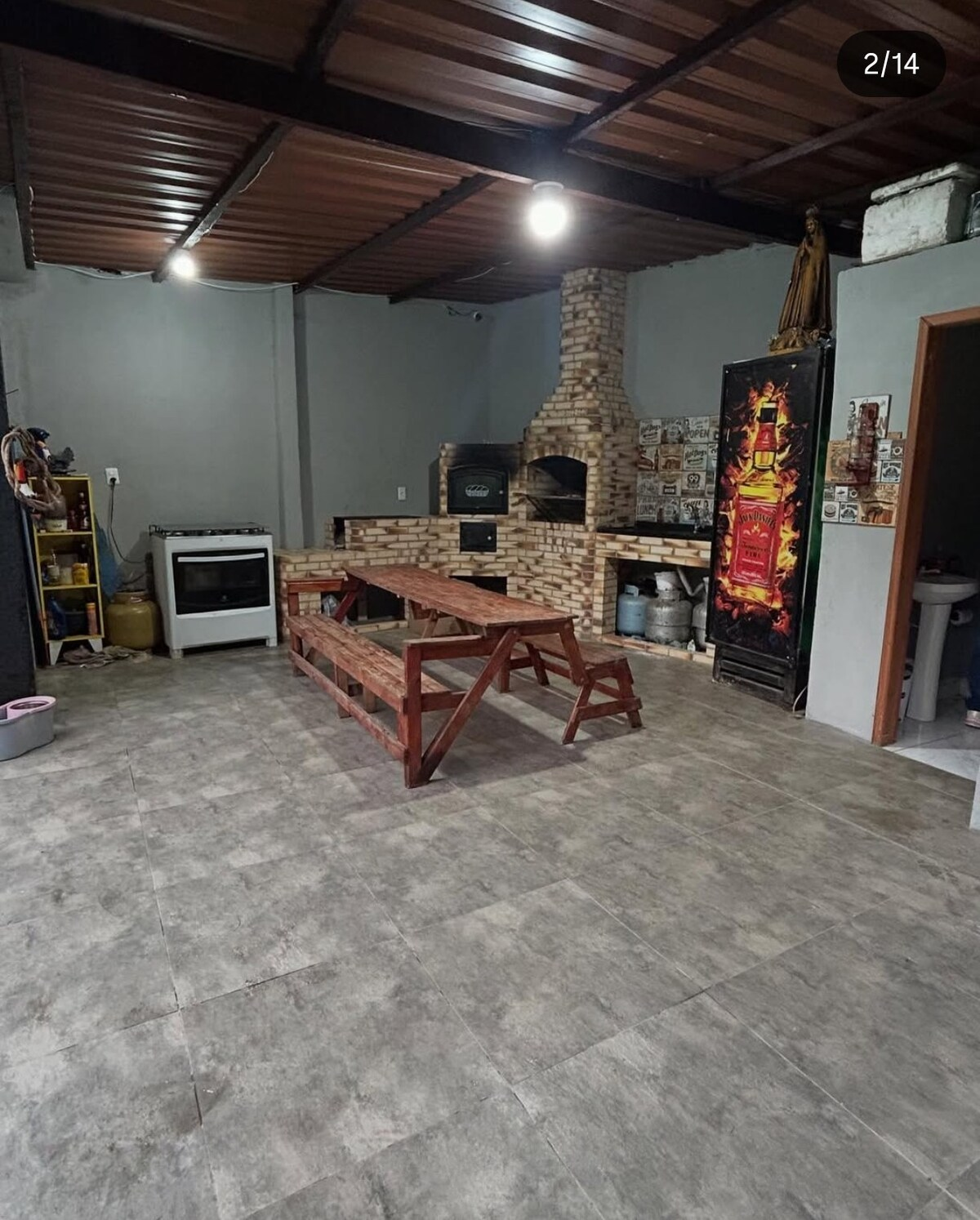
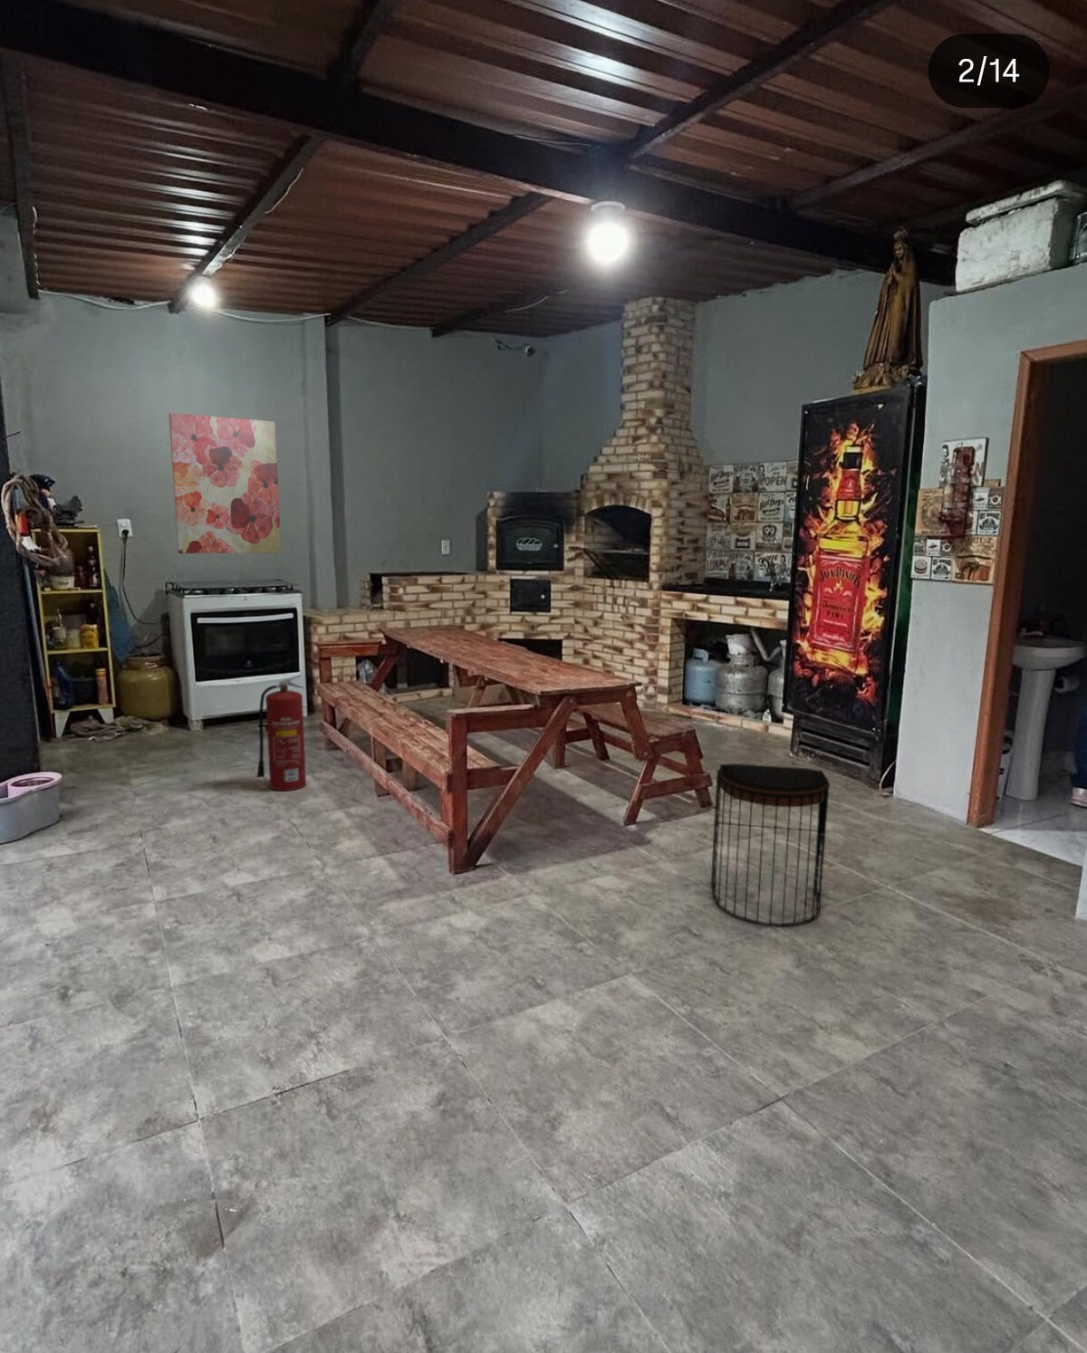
+ fire extinguisher [255,674,307,792]
+ stool [710,763,831,927]
+ wall art [169,413,282,555]
